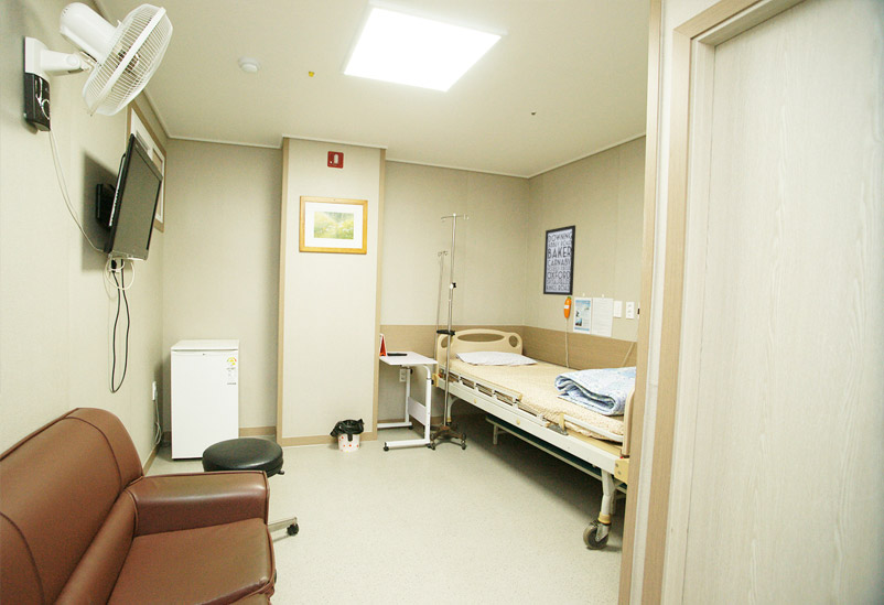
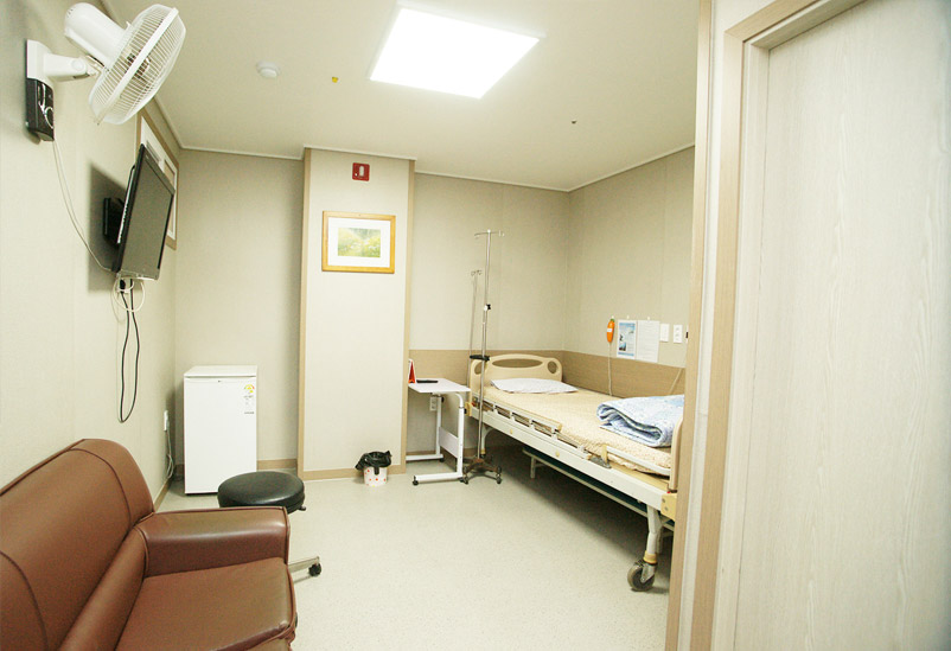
- wall art [542,224,576,296]
